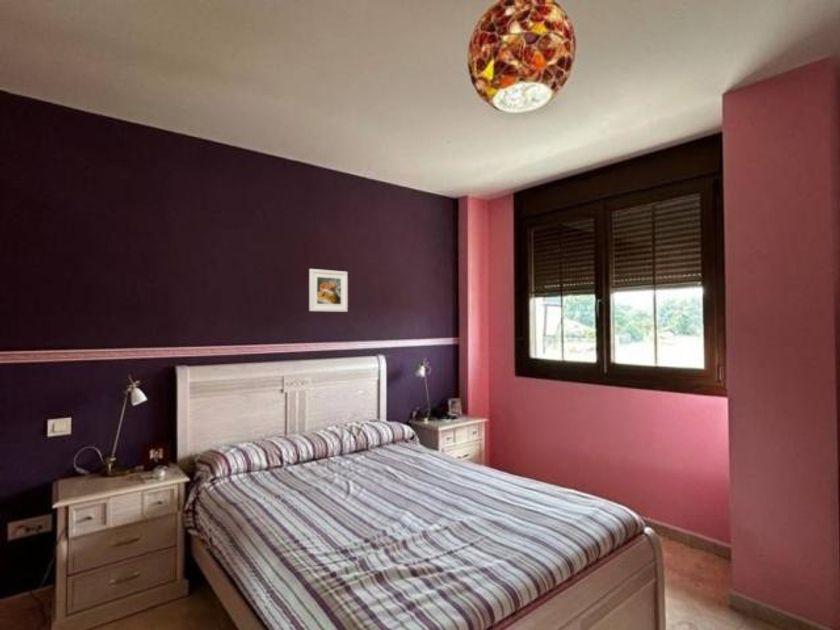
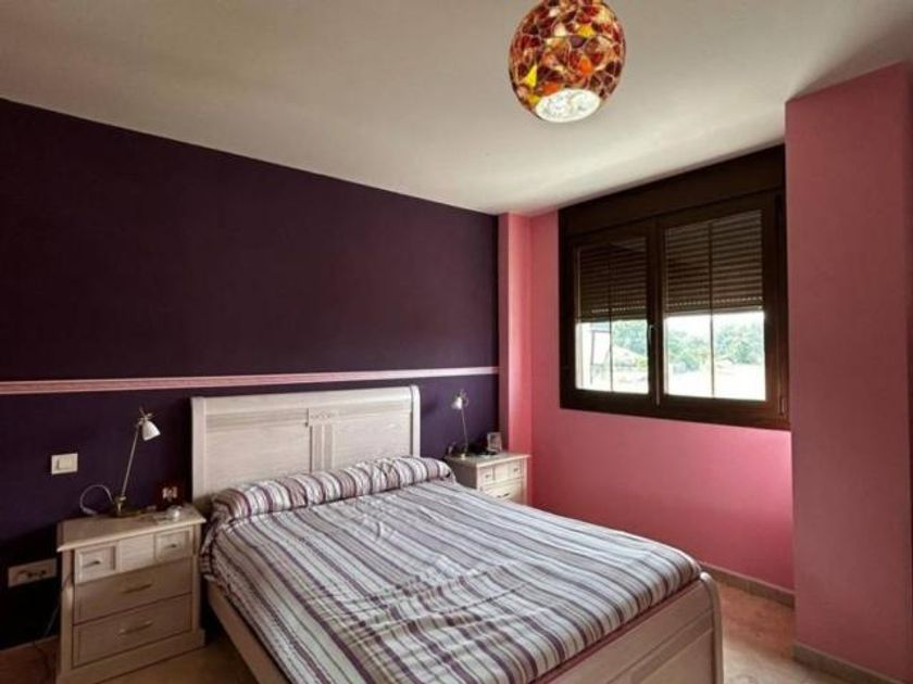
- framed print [308,268,349,313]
